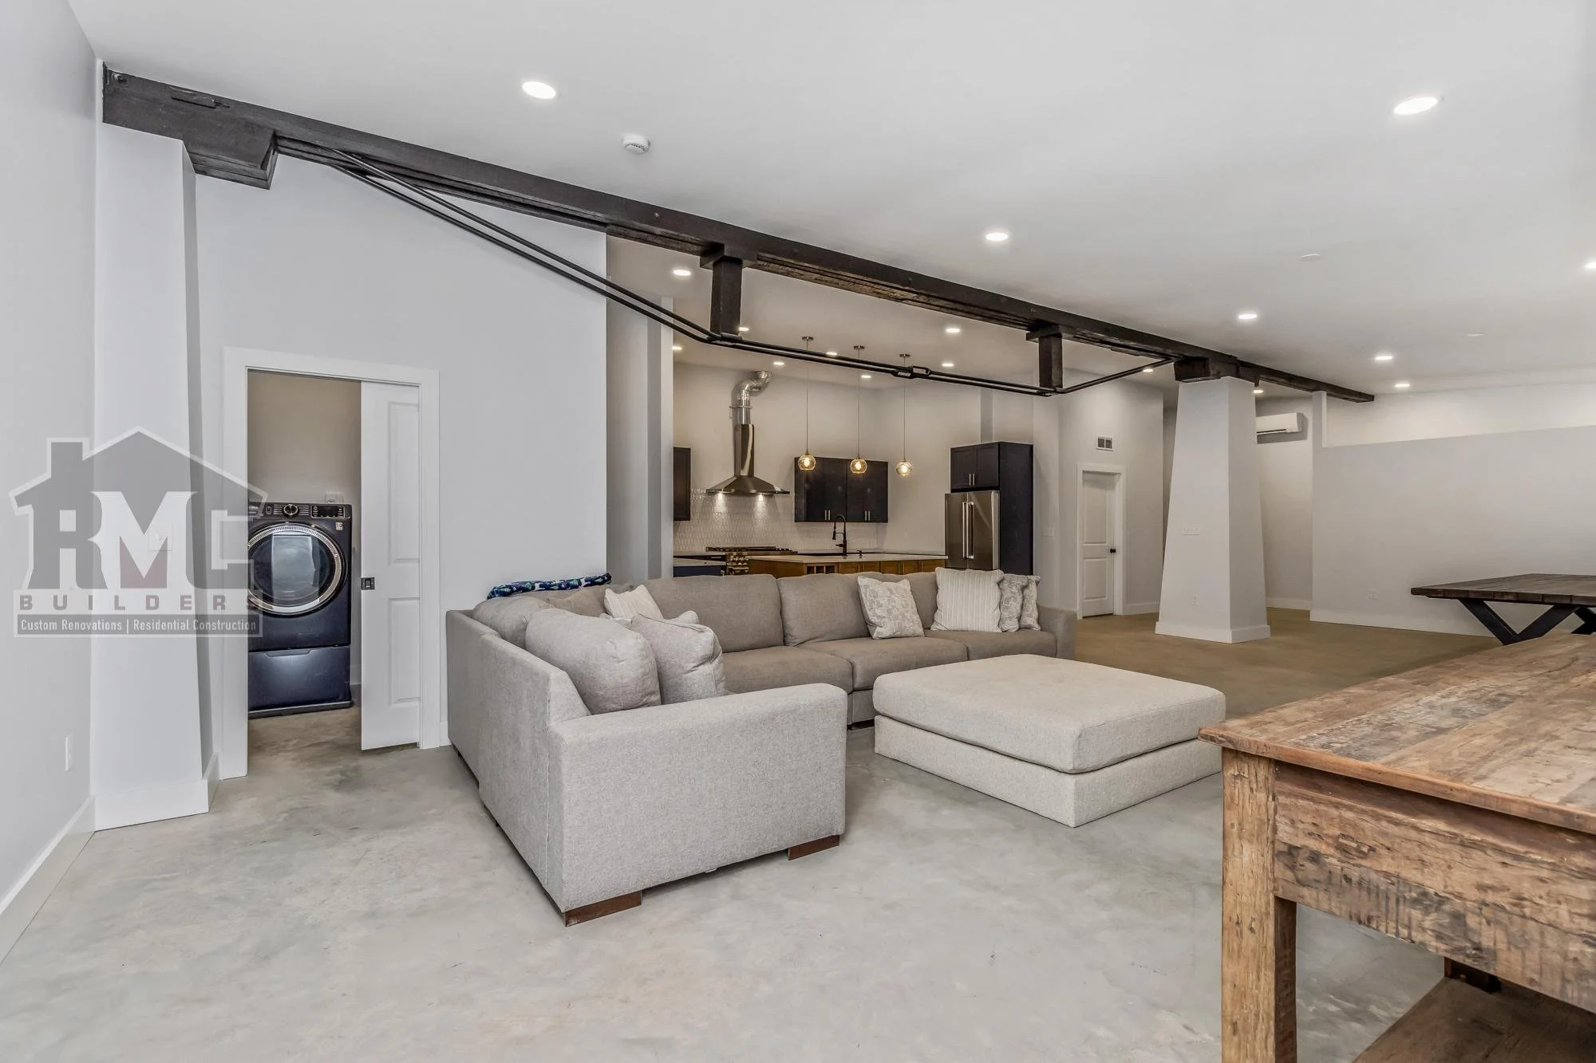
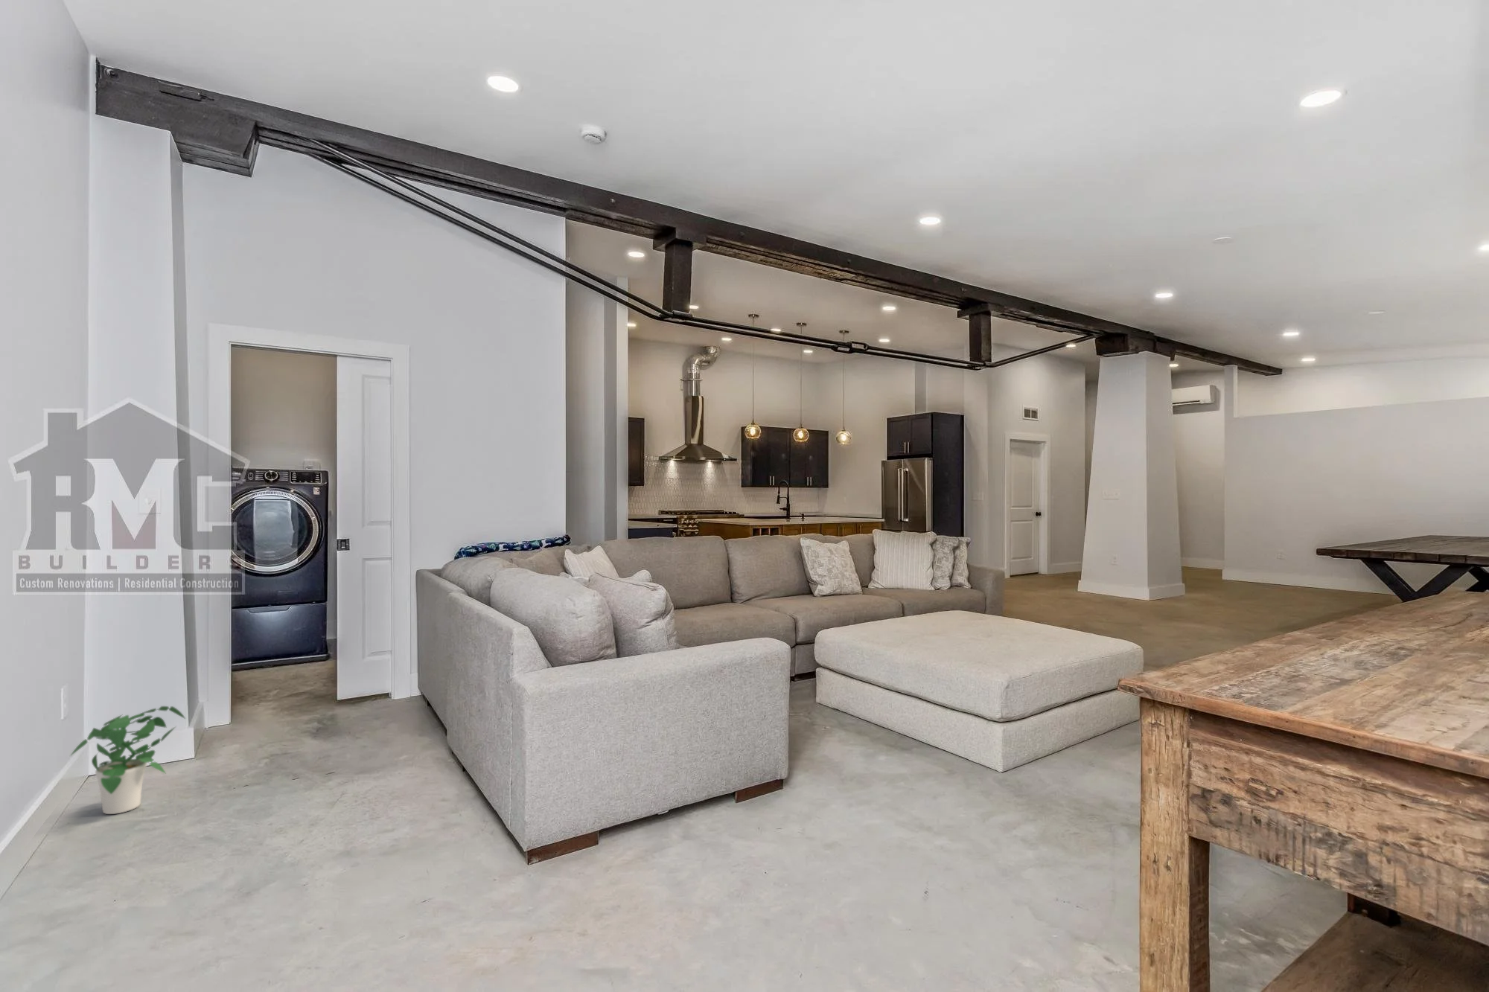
+ potted plant [70,705,187,815]
